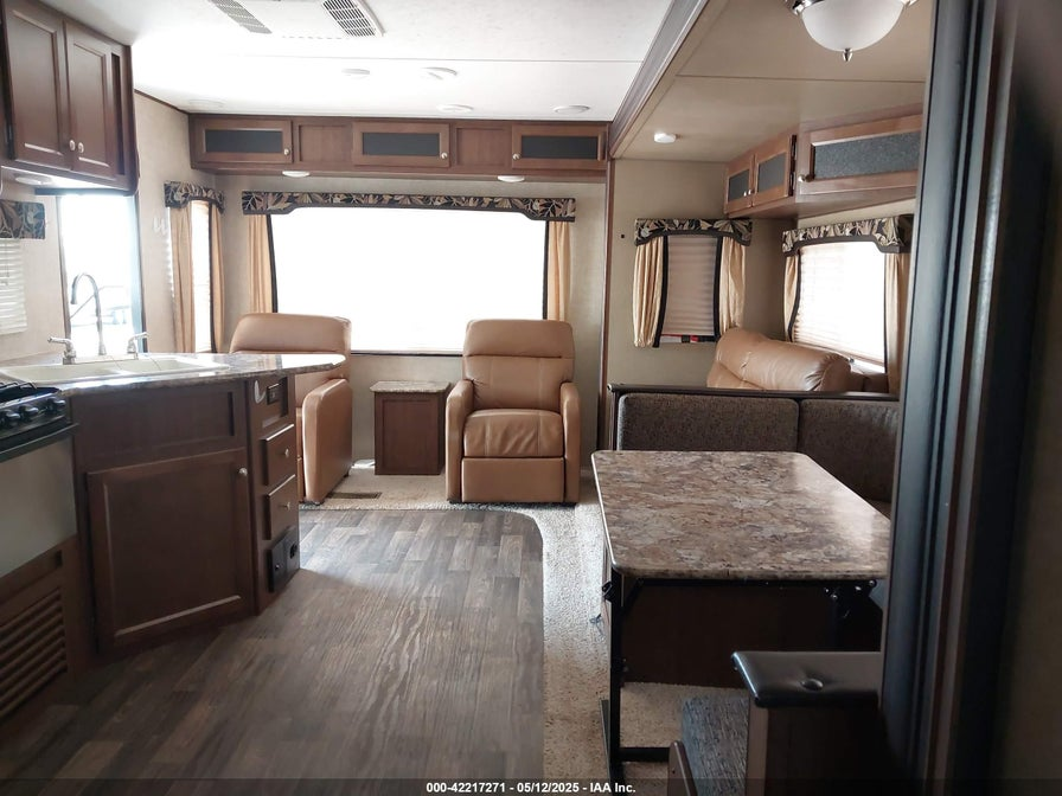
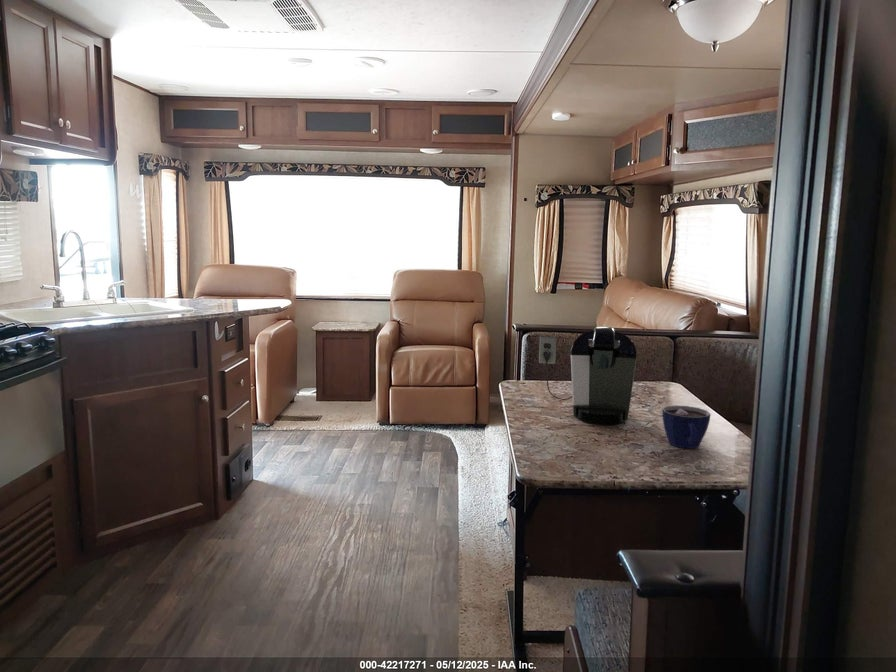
+ cup [661,404,712,449]
+ coffee maker [538,326,638,425]
